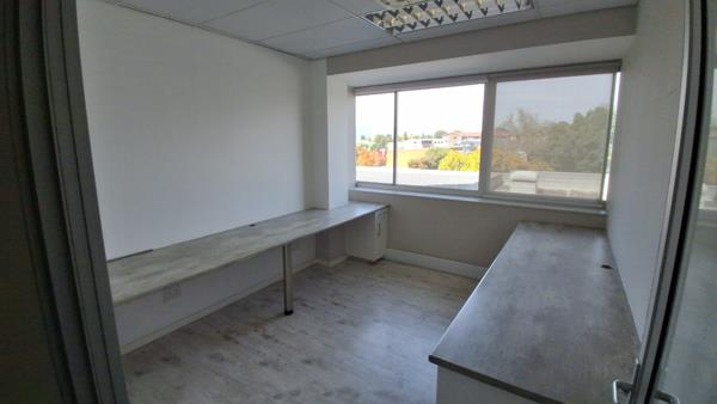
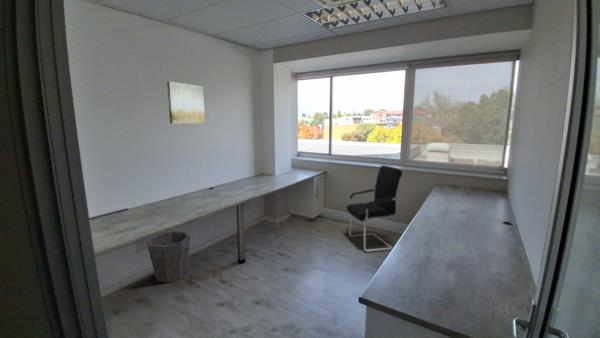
+ waste bin [145,230,191,283]
+ wall art [166,80,206,125]
+ office chair [345,164,403,253]
